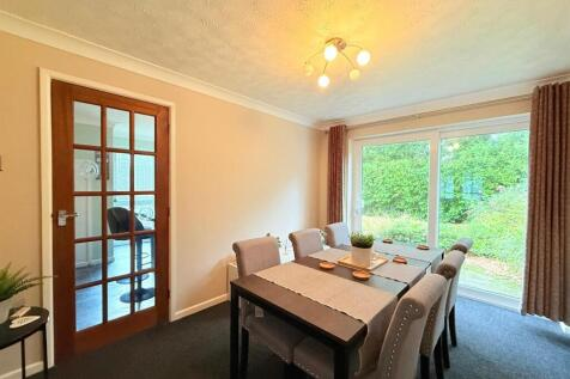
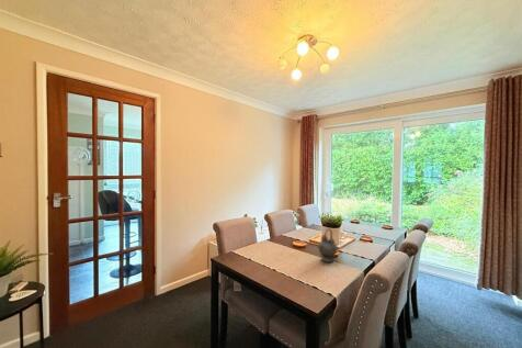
+ teapot [317,227,339,263]
